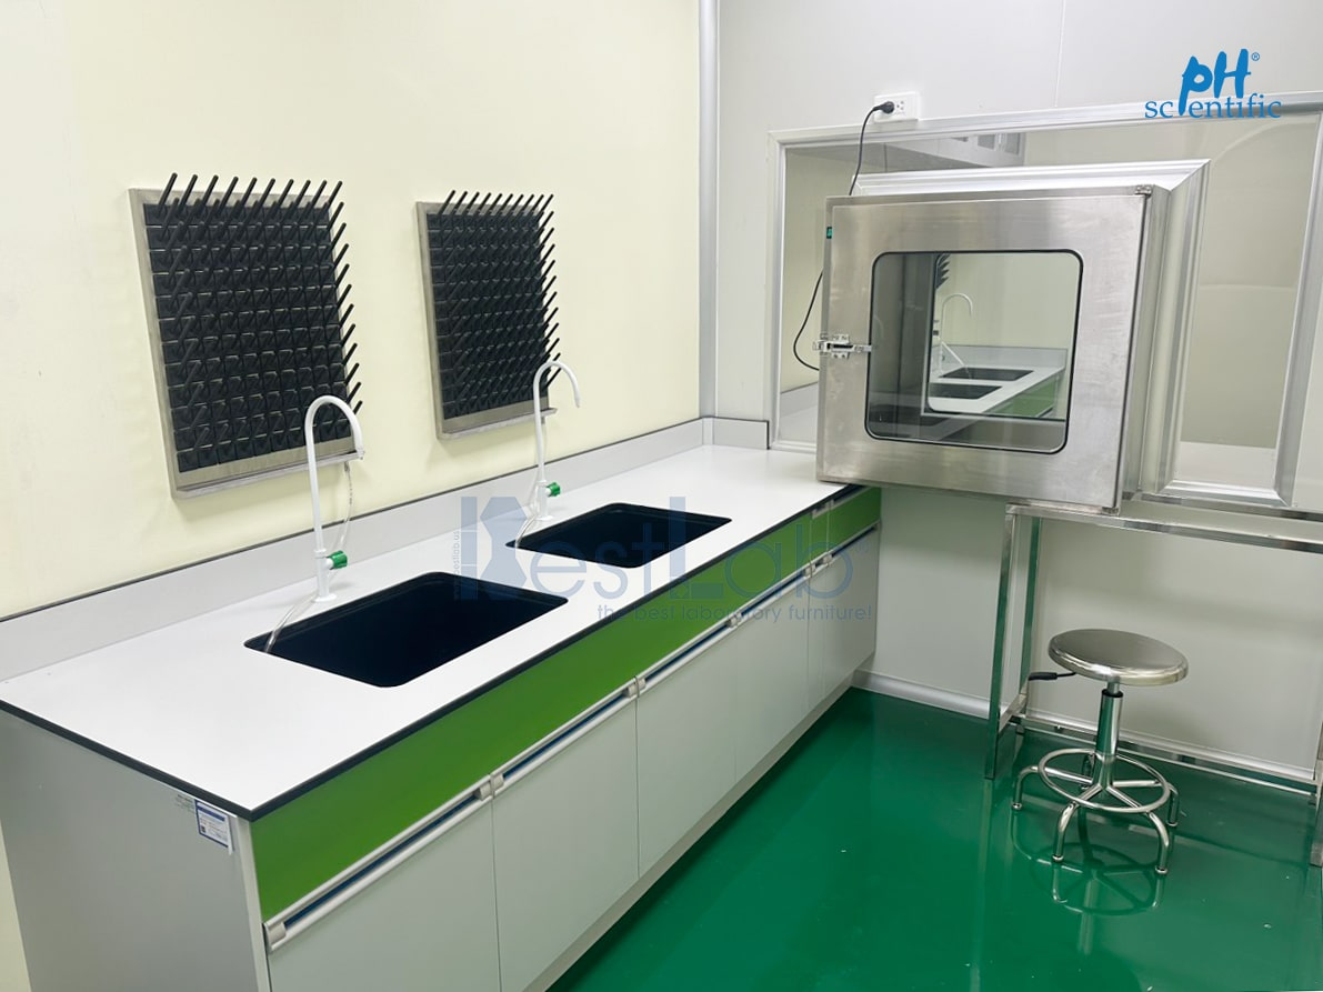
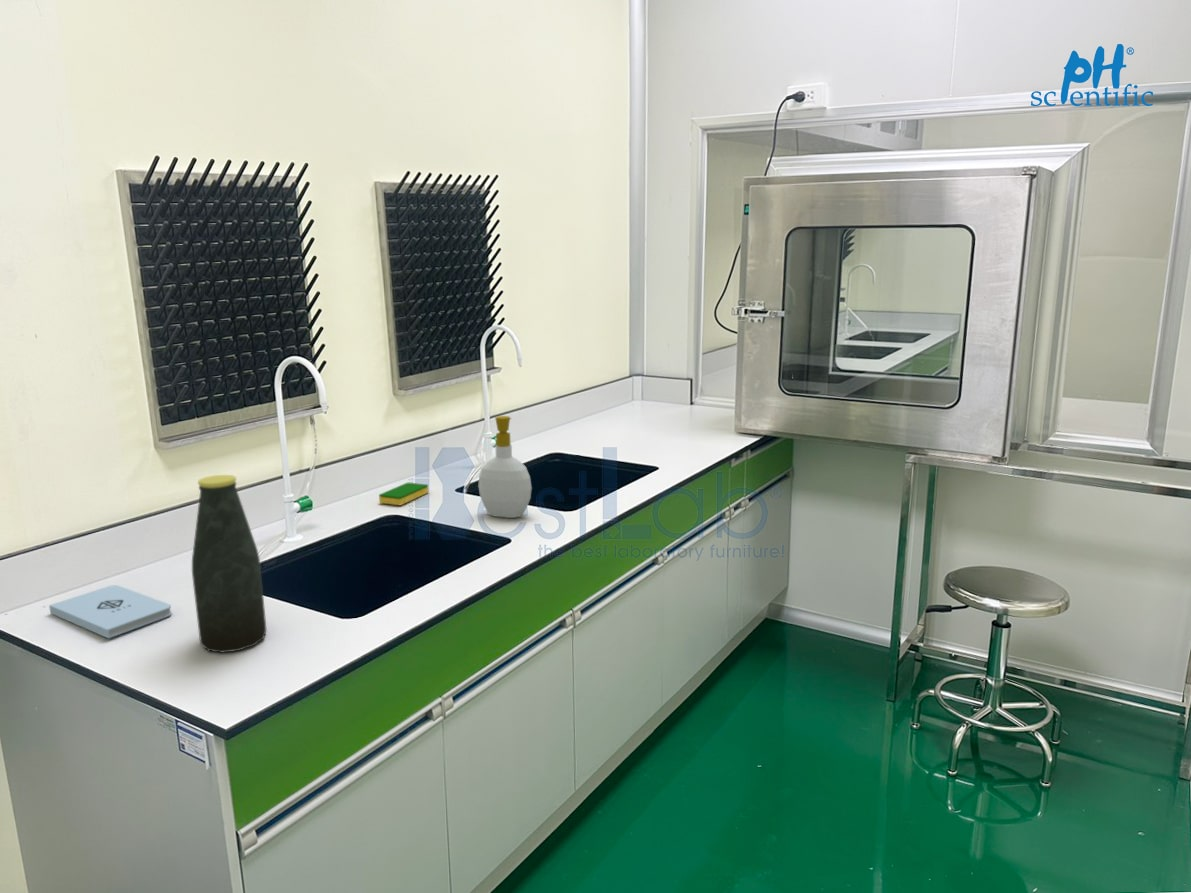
+ bottle [191,474,268,654]
+ soap bottle [477,415,533,519]
+ notepad [48,584,173,639]
+ dish sponge [378,482,429,506]
